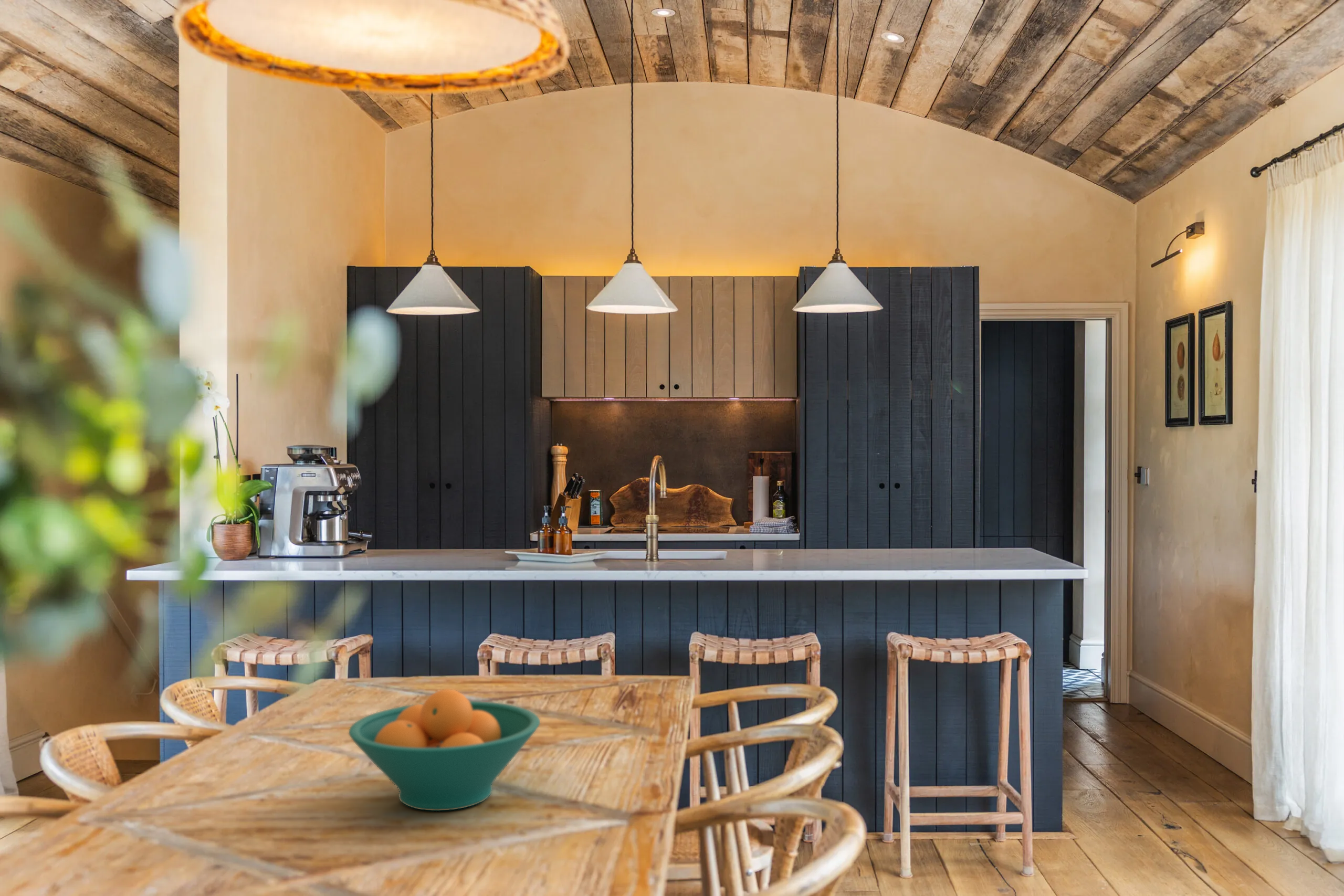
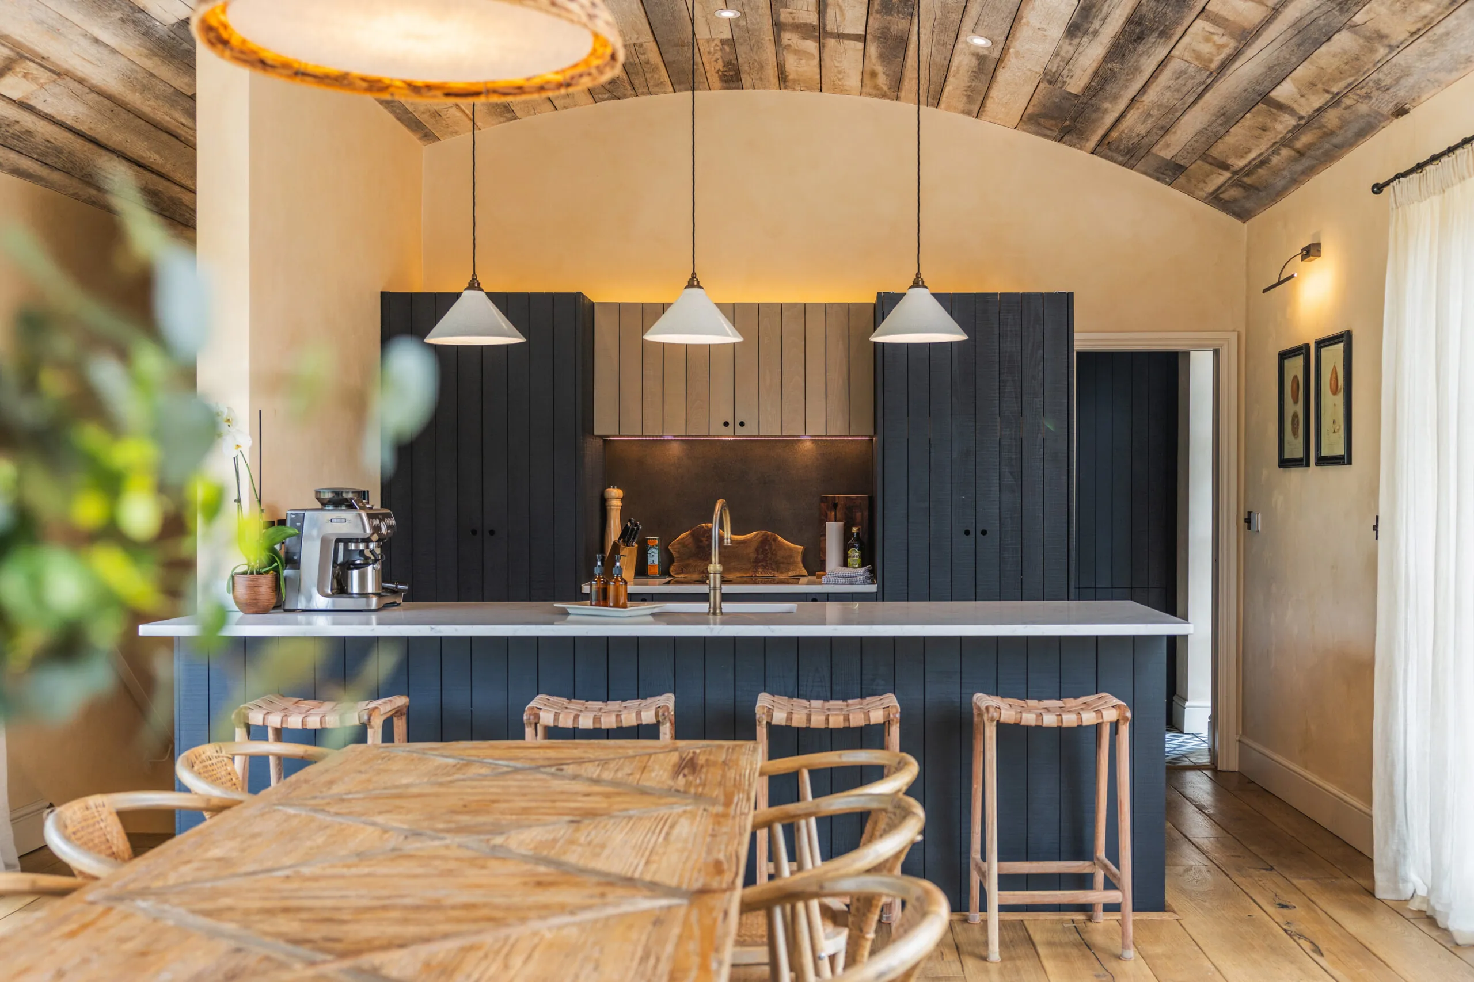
- fruit bowl [348,689,541,811]
